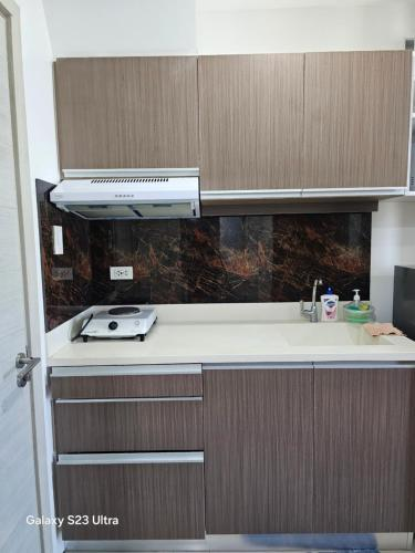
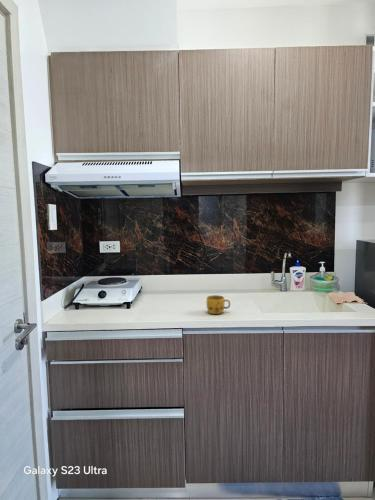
+ mug [206,294,231,315]
